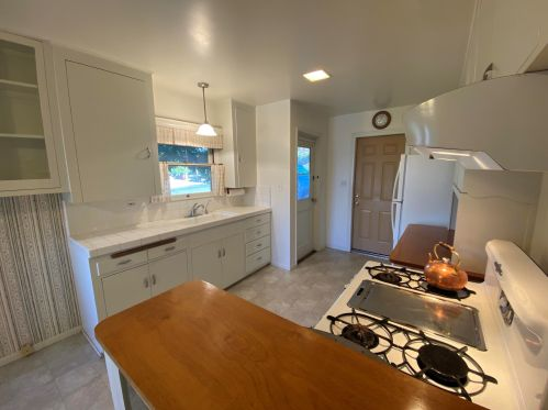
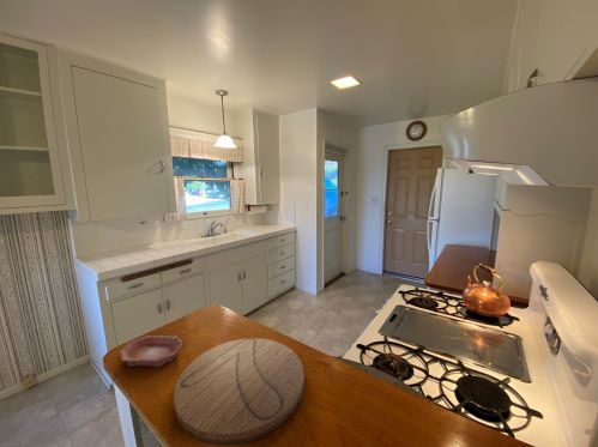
+ cutting board [173,337,306,446]
+ bowl [119,334,183,368]
